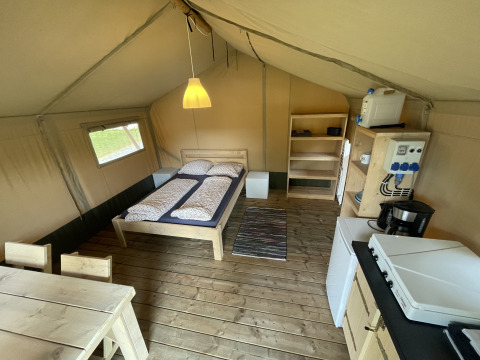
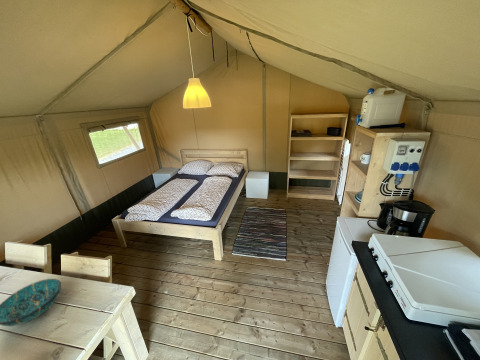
+ decorative bowl [0,278,62,327]
